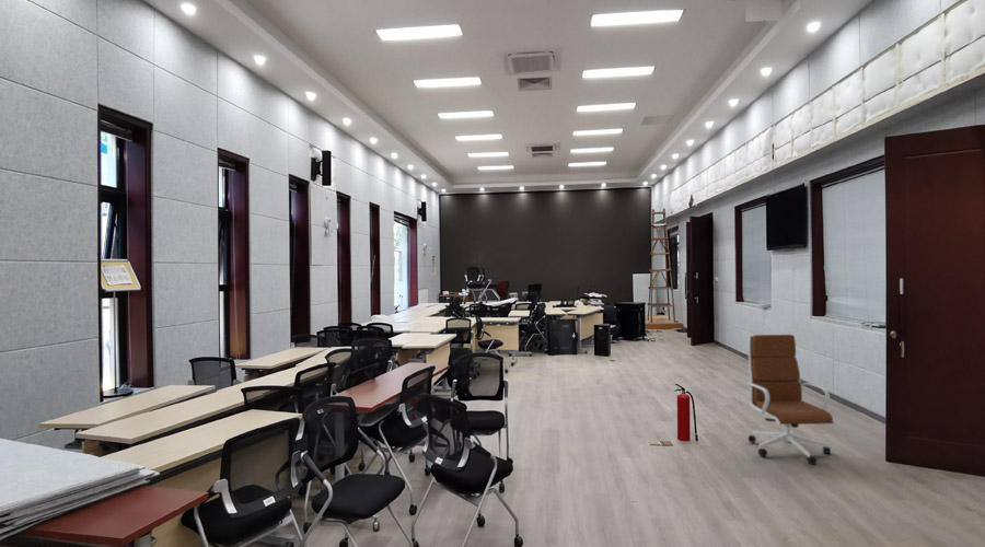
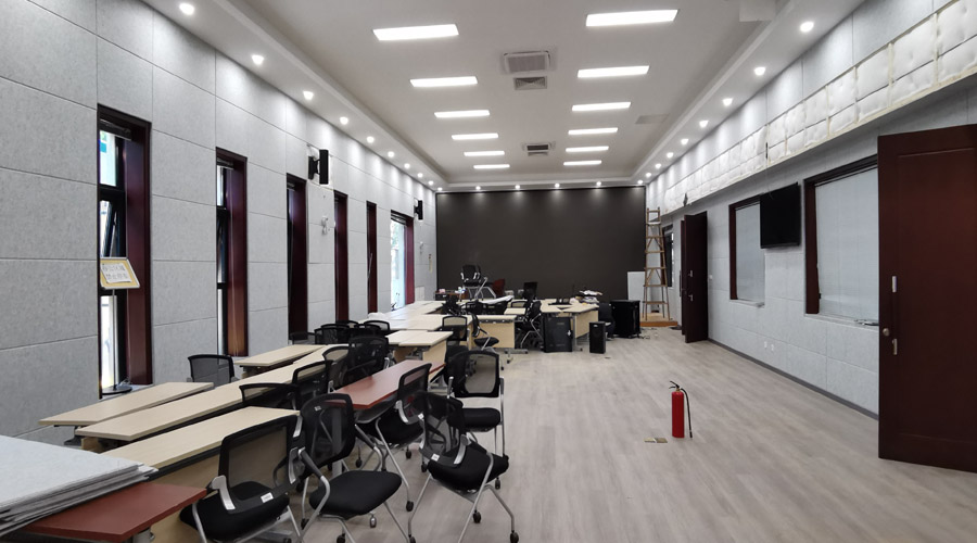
- office chair [744,334,837,466]
